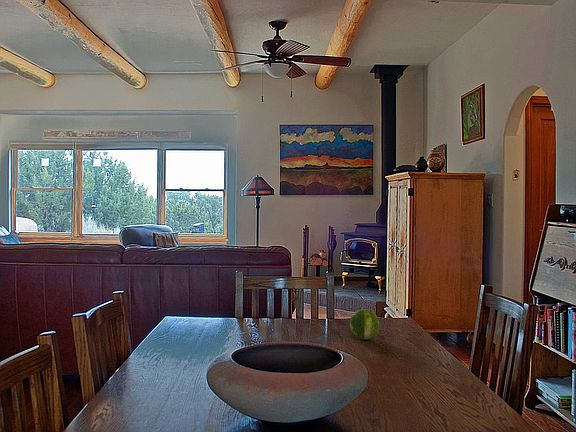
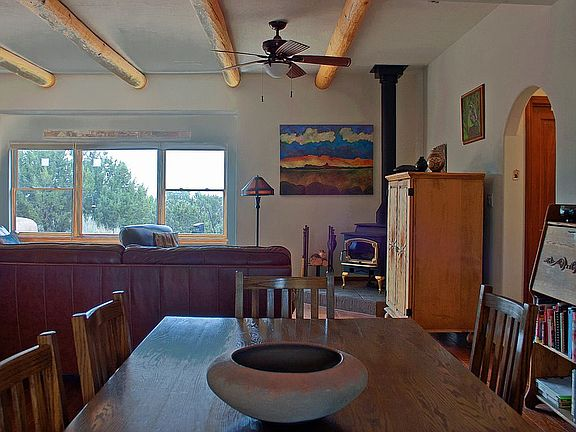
- fruit [349,308,380,340]
